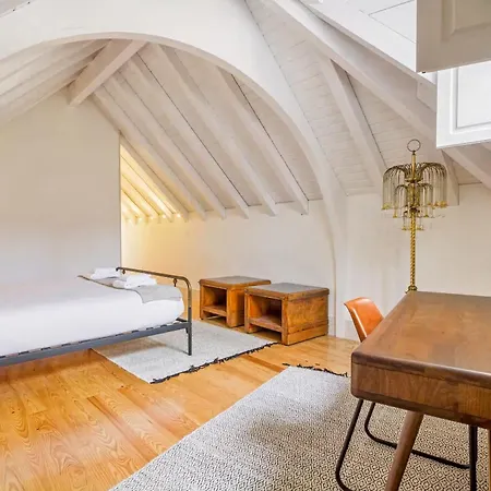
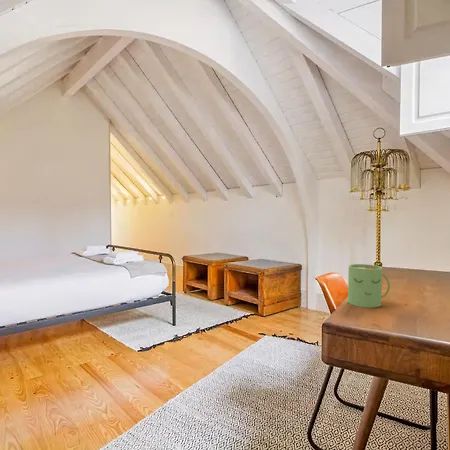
+ mug [347,263,391,309]
